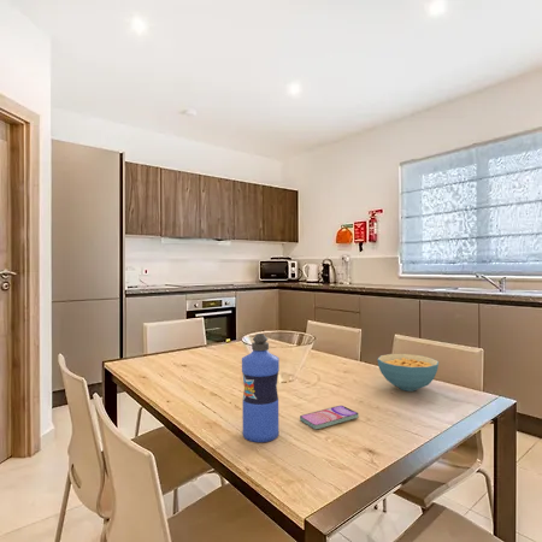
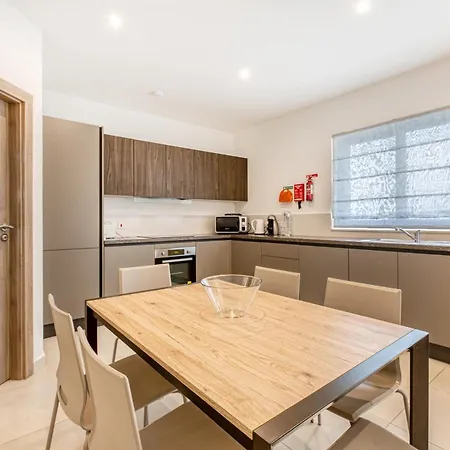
- smartphone [299,405,360,430]
- cereal bowl [377,353,440,393]
- water bottle [241,332,281,443]
